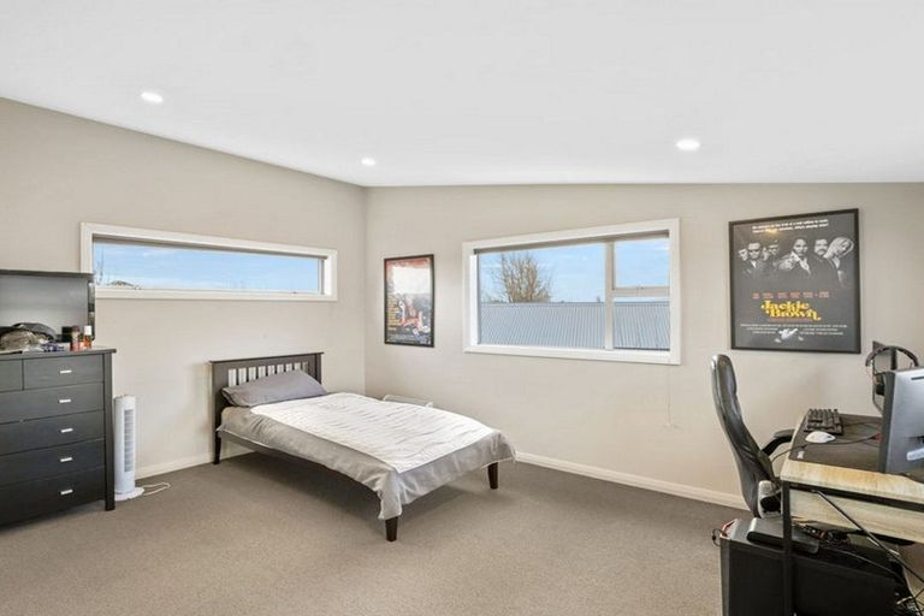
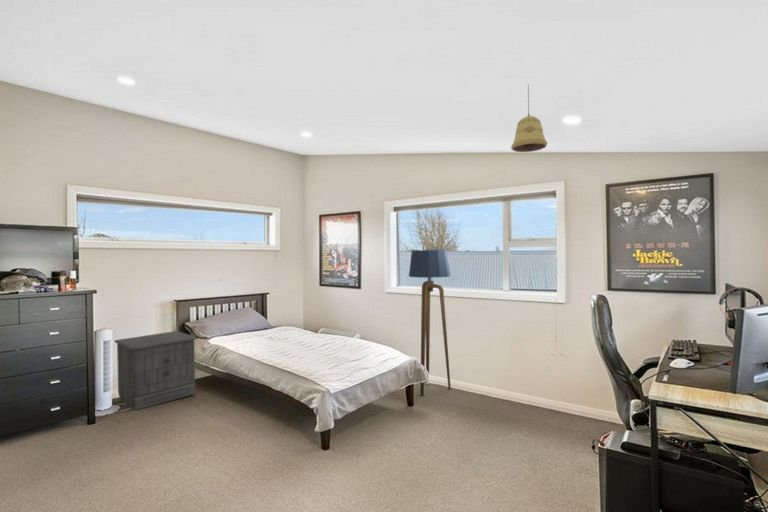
+ nightstand [113,330,198,411]
+ pendant light [510,83,548,153]
+ floor lamp [408,249,452,397]
